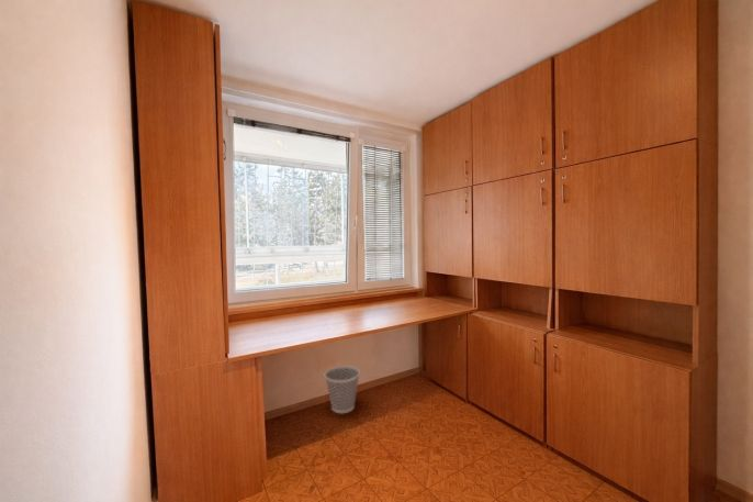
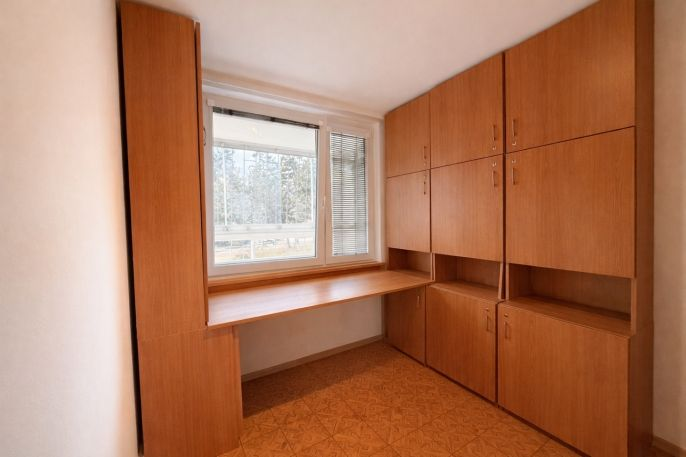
- wastebasket [324,365,361,414]
